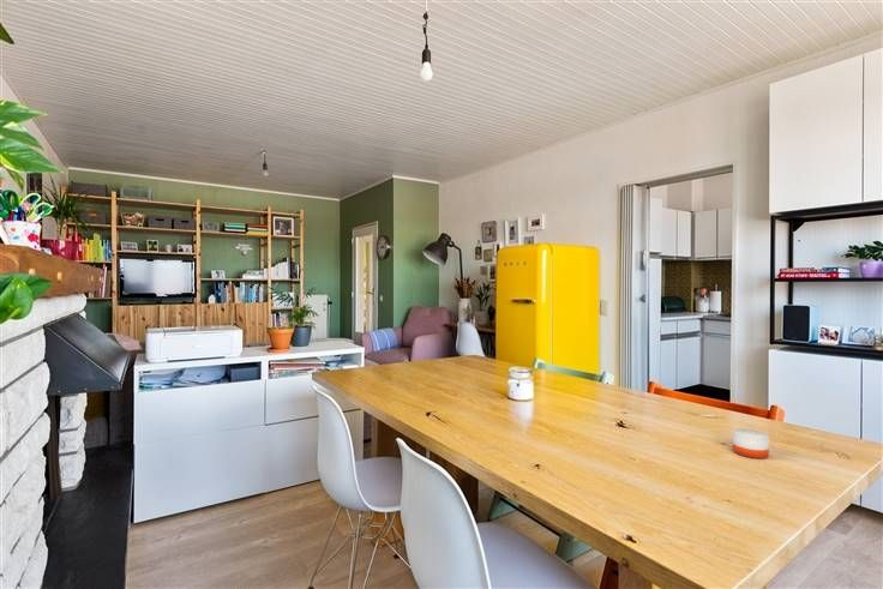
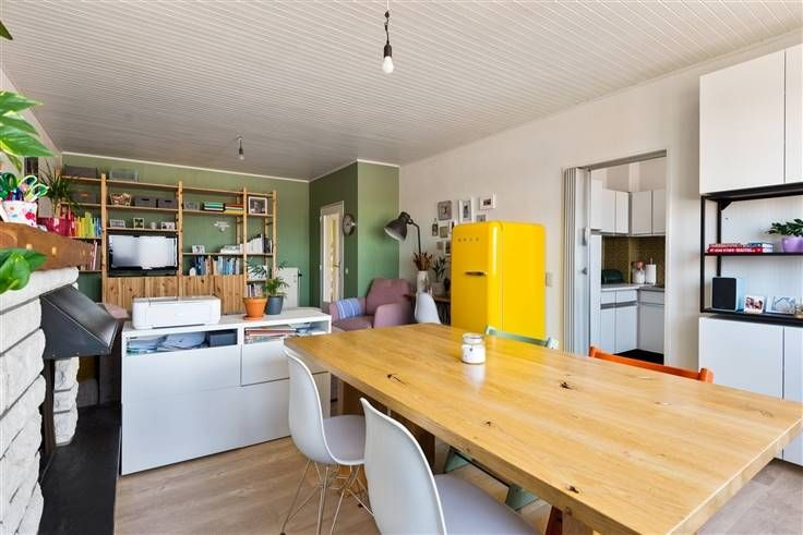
- candle [732,422,770,459]
